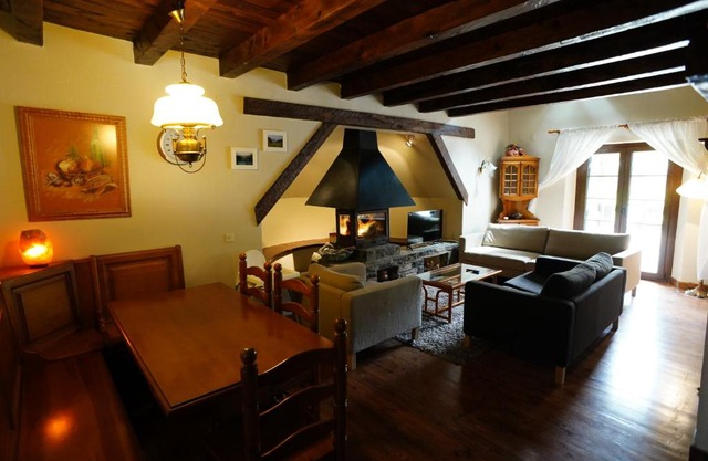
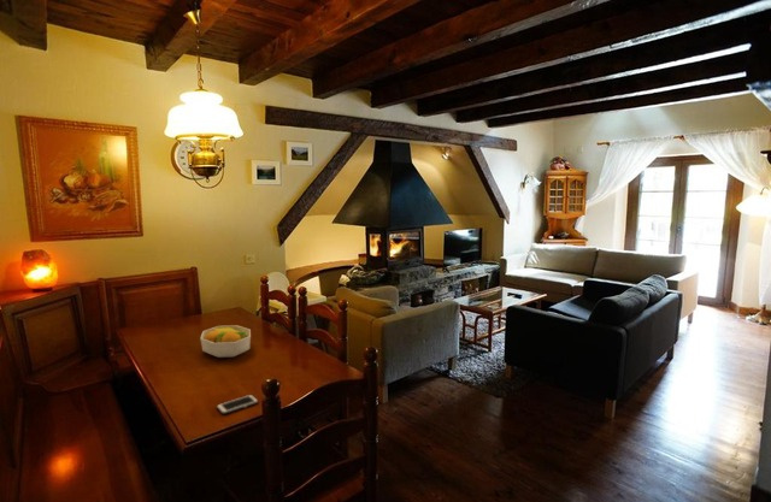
+ cell phone [216,394,259,415]
+ fruit bowl [199,324,252,359]
